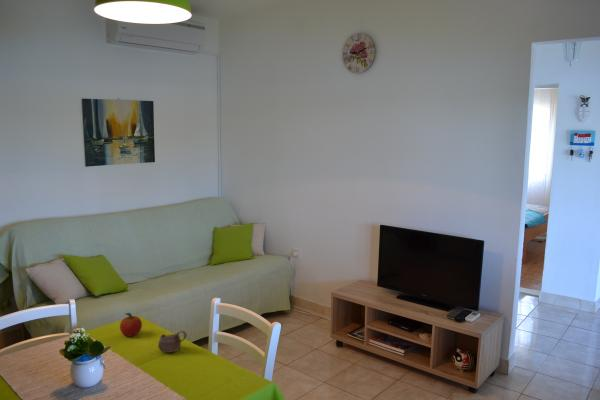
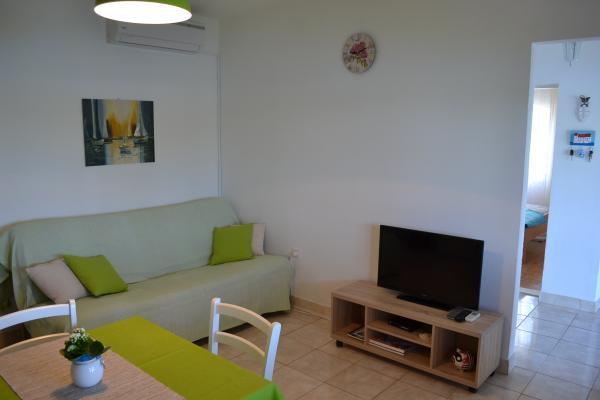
- cup [157,329,188,353]
- fruit [119,312,143,337]
